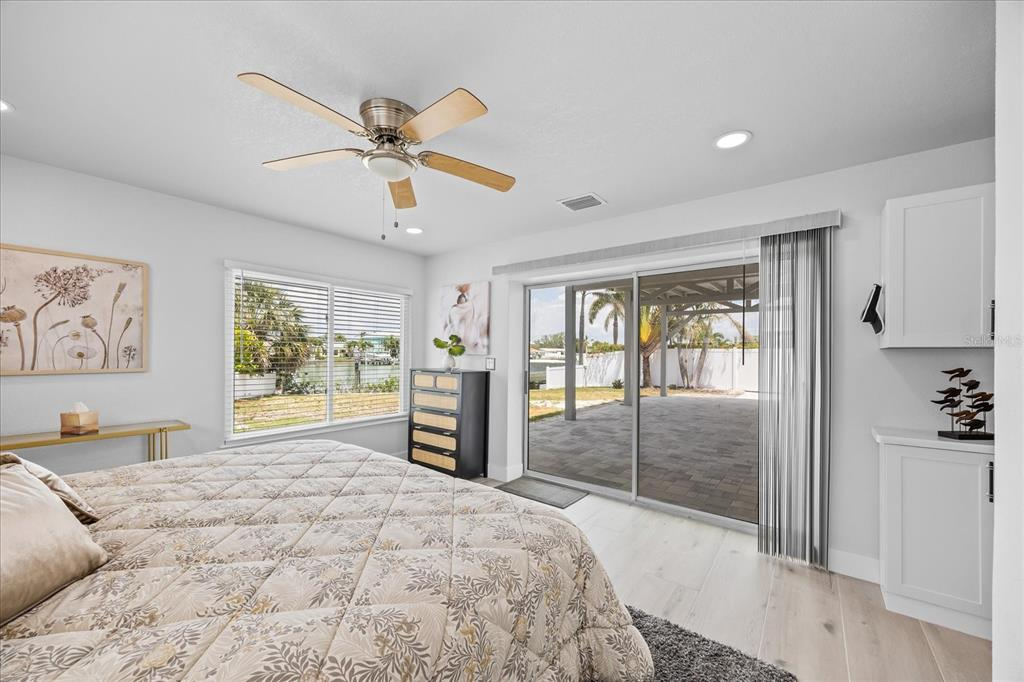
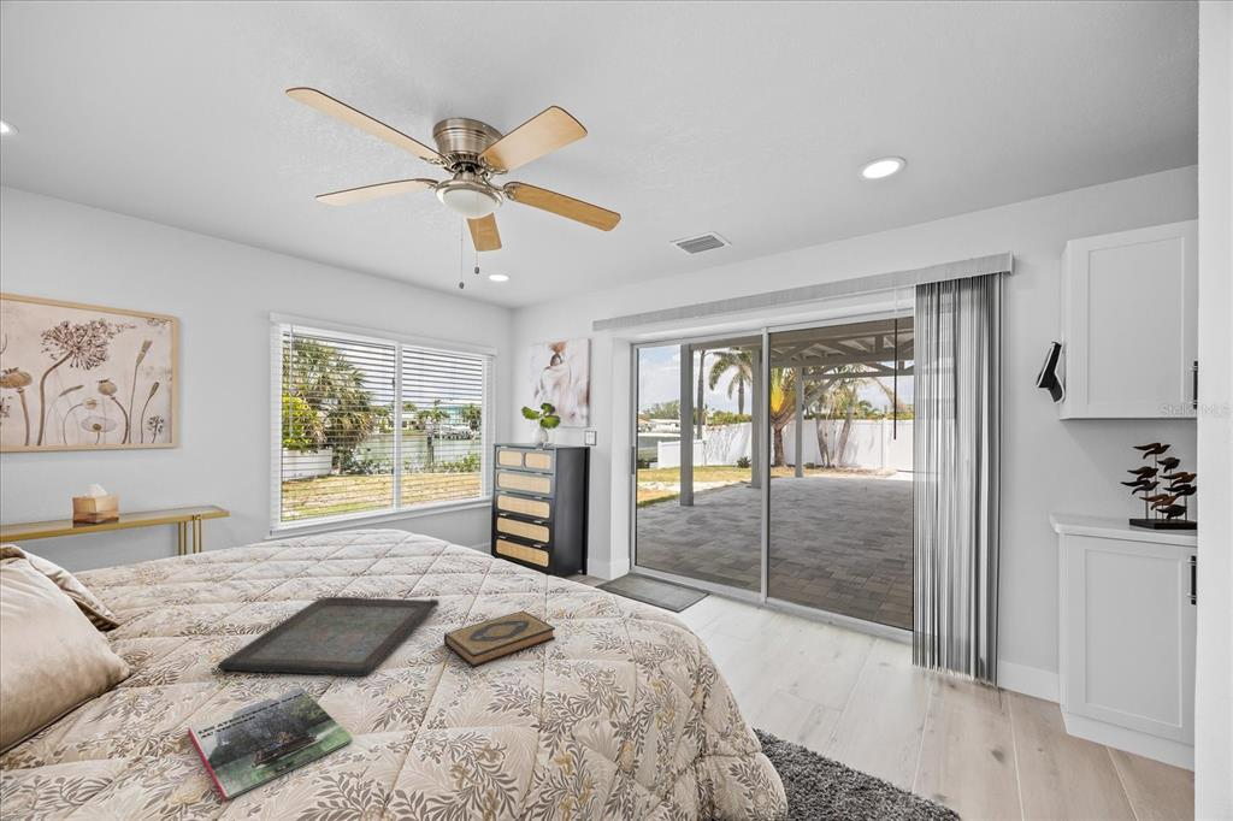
+ magazine [187,686,354,803]
+ hardback book [443,610,556,669]
+ serving tray [216,596,441,678]
